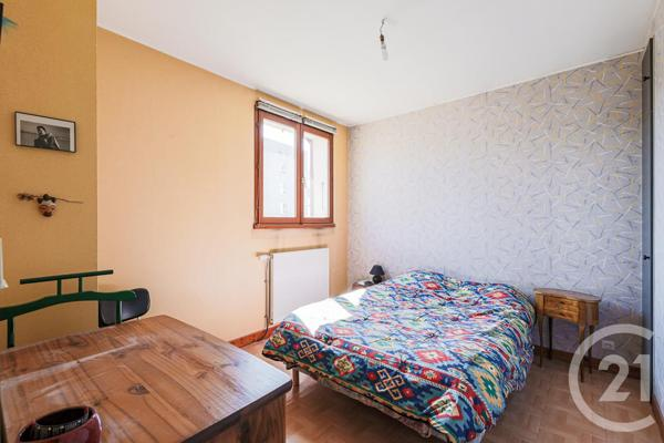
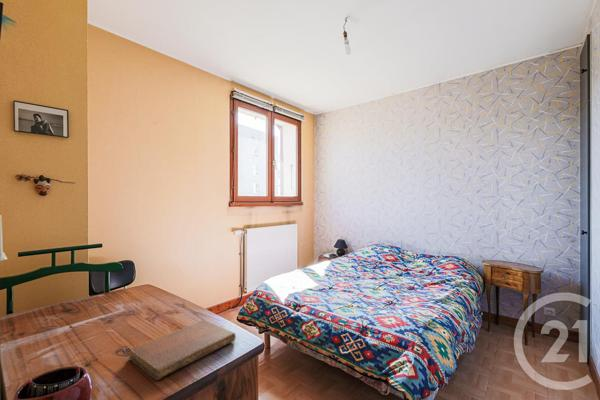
+ notebook [128,319,237,381]
